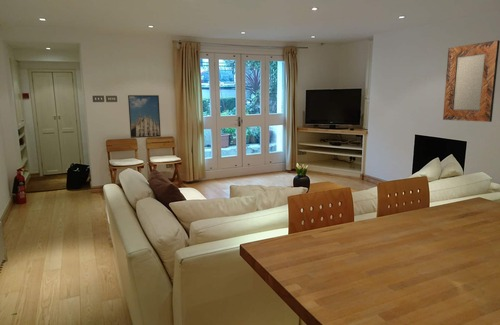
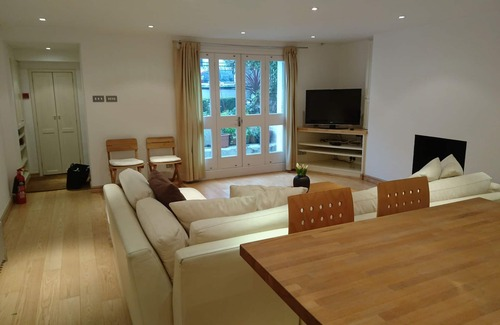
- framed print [127,94,162,139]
- home mirror [442,39,500,123]
